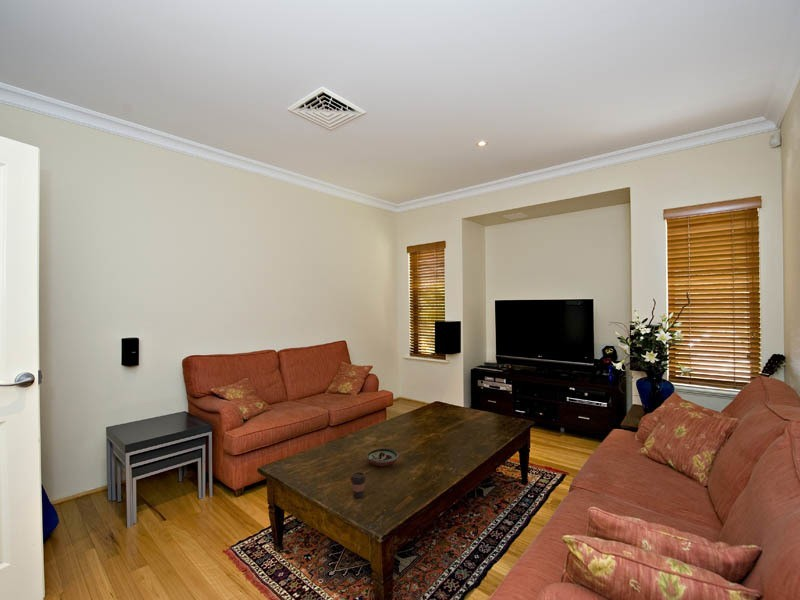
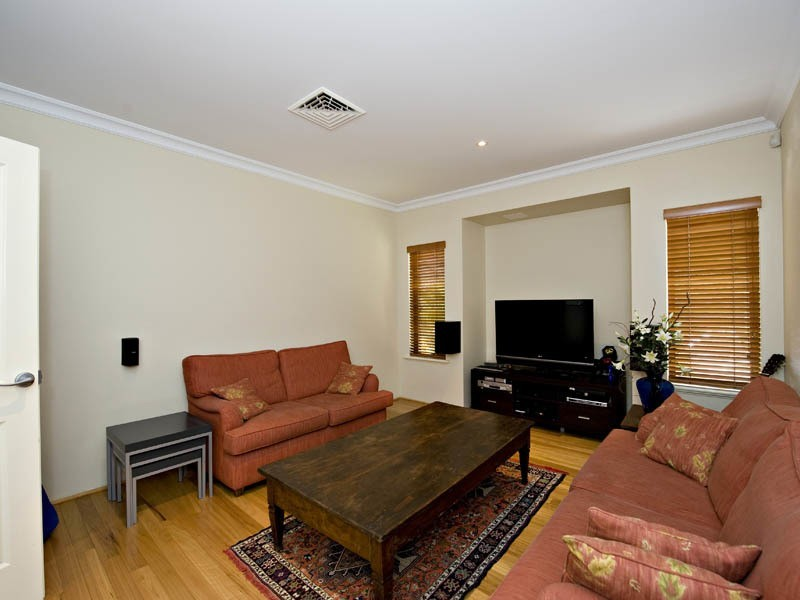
- coffee cup [349,471,367,499]
- decorative bowl [365,448,400,467]
